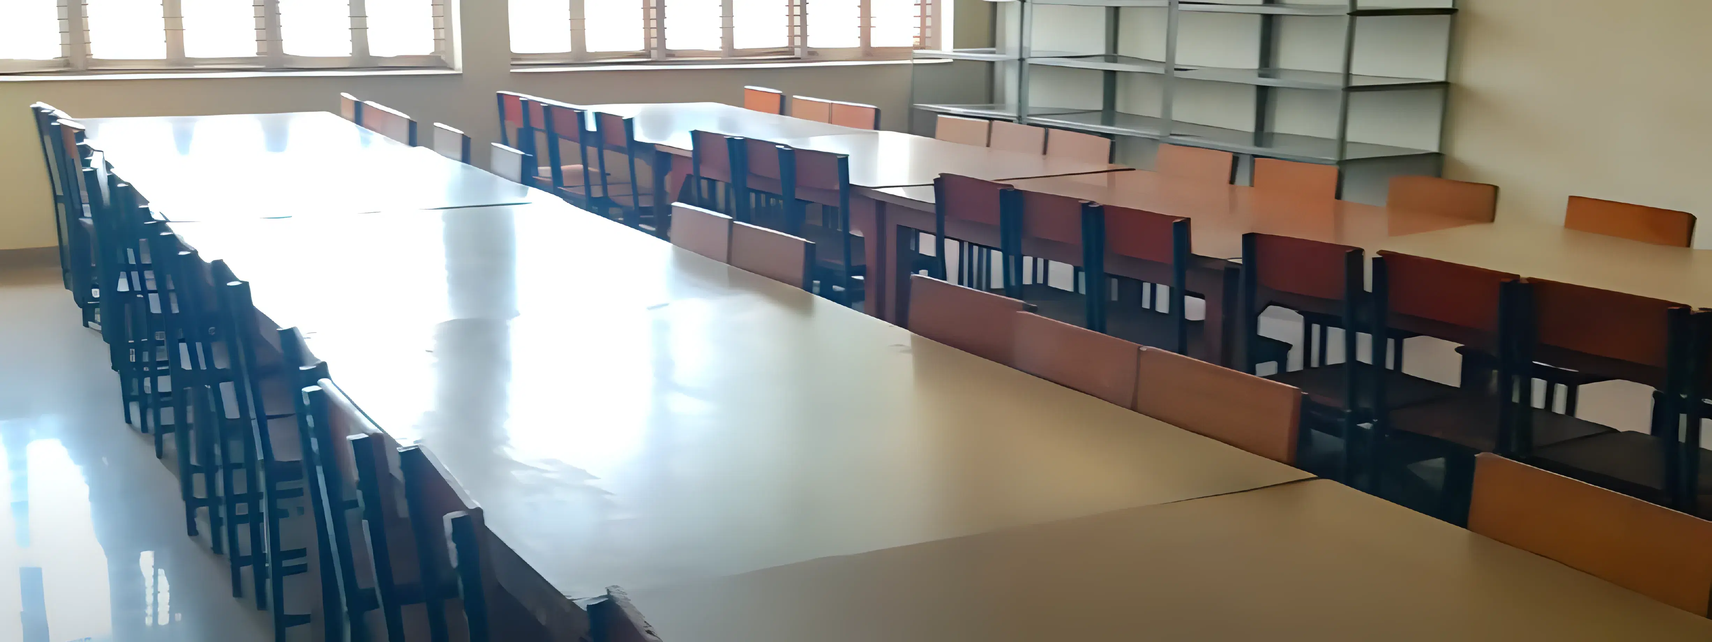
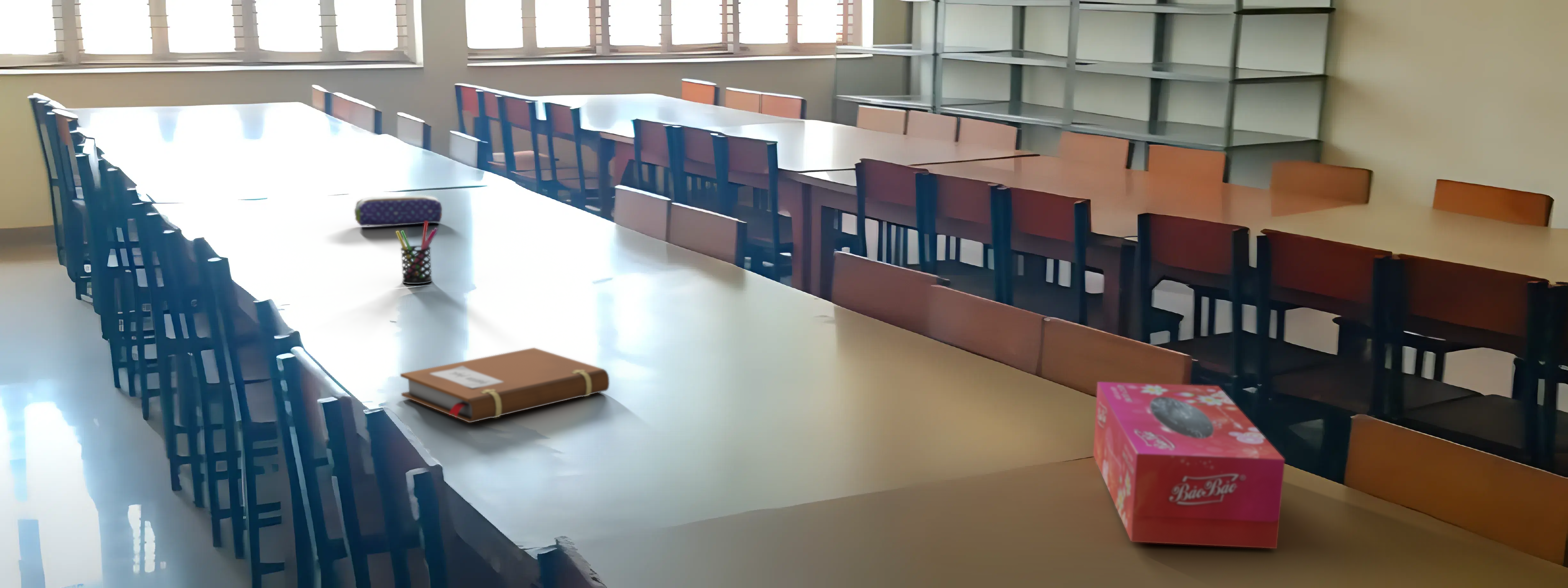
+ tissue box [1093,381,1285,549]
+ pen holder [395,221,438,284]
+ notebook [400,347,610,423]
+ pencil case [354,195,443,226]
